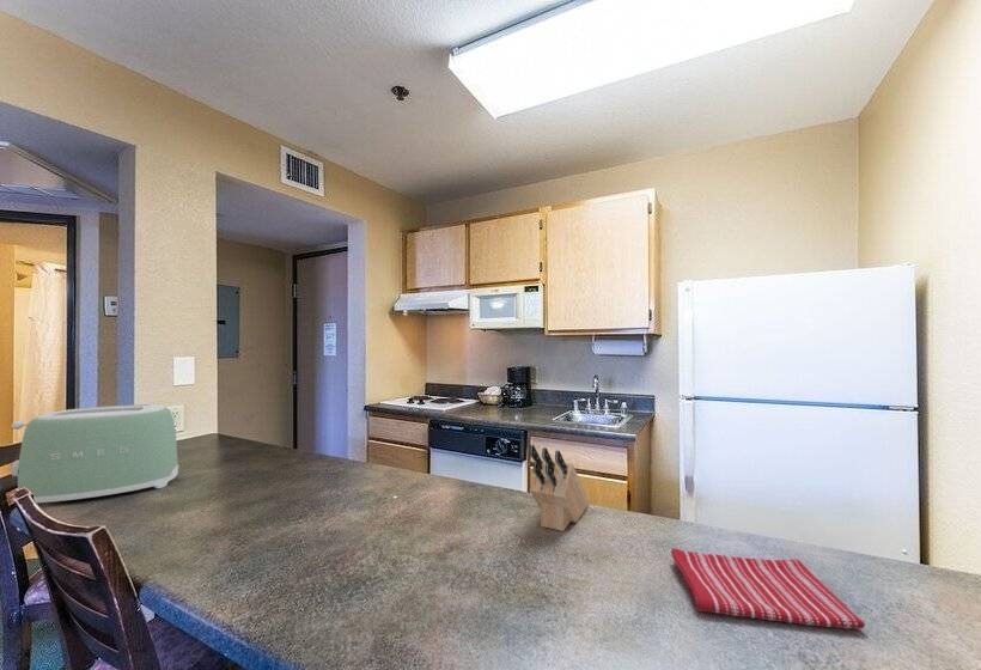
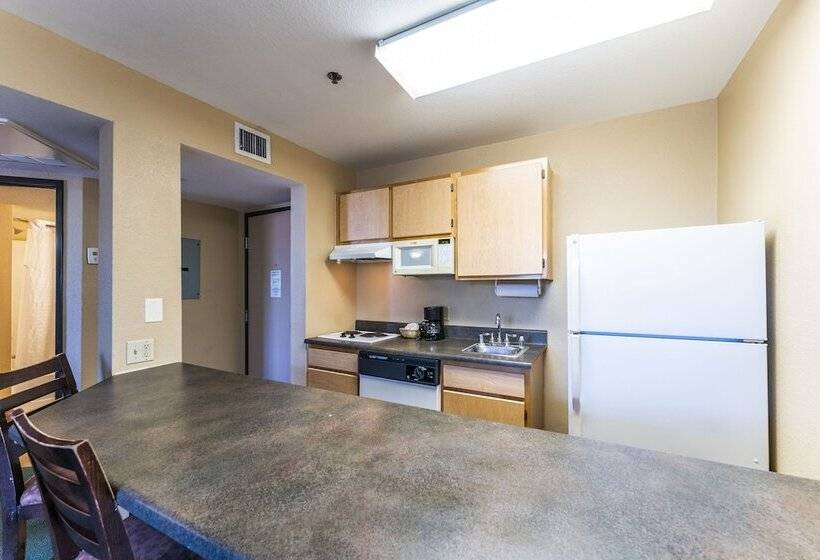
- knife block [529,444,590,532]
- toaster [10,403,179,504]
- dish towel [670,547,866,629]
